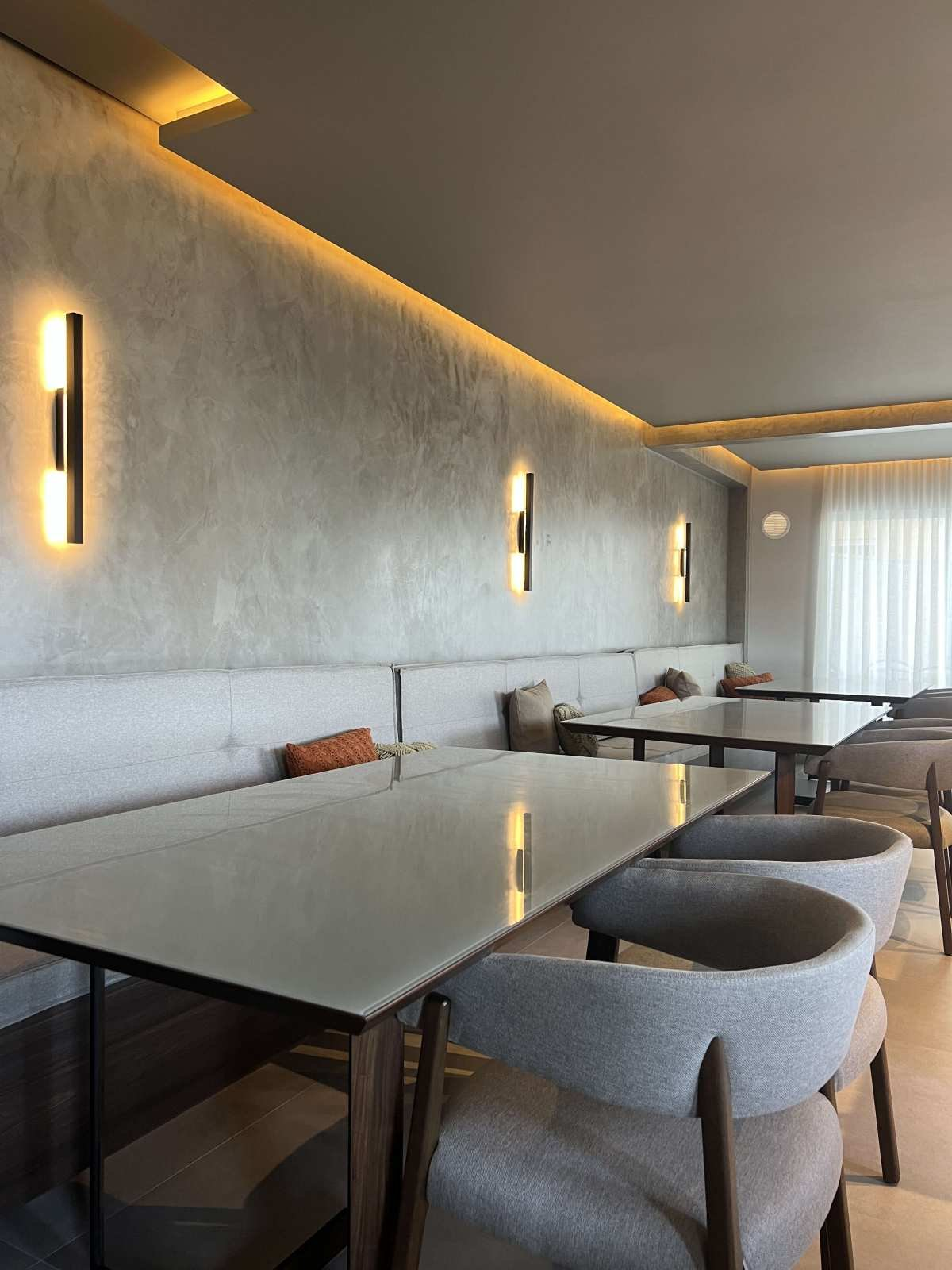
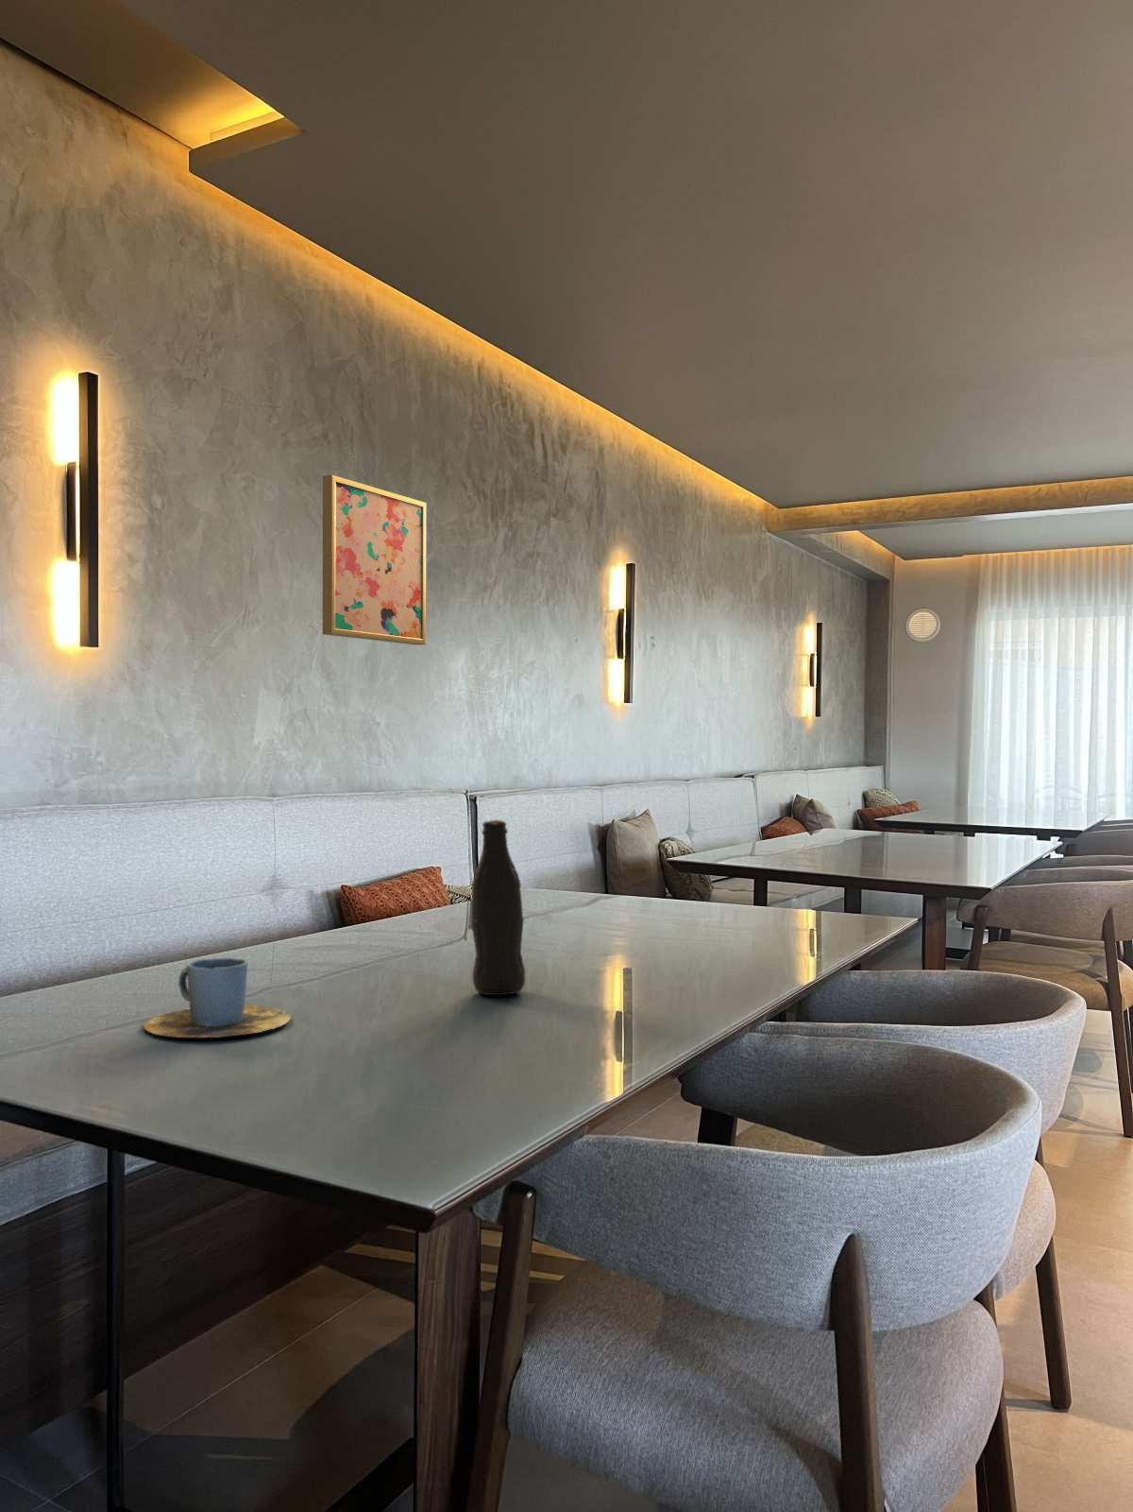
+ cup [143,956,292,1038]
+ wall art [323,474,427,646]
+ bottle [470,818,526,996]
